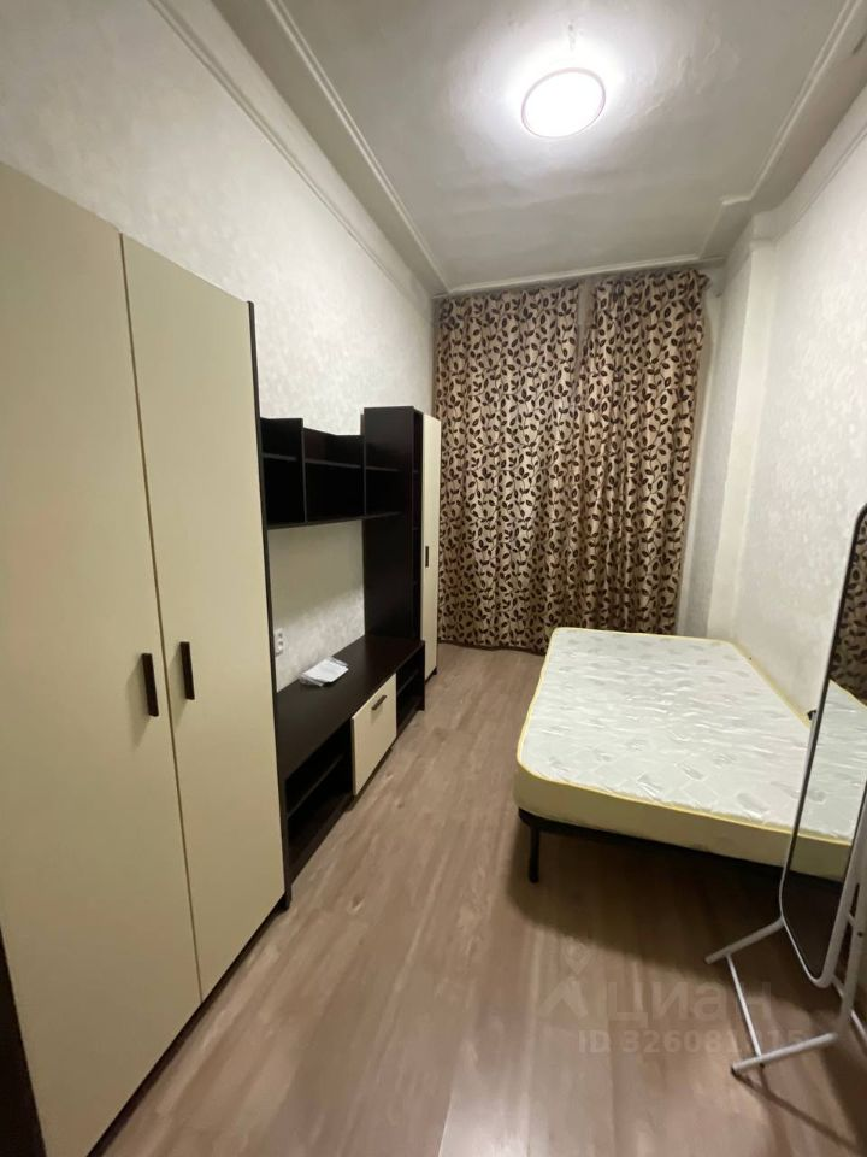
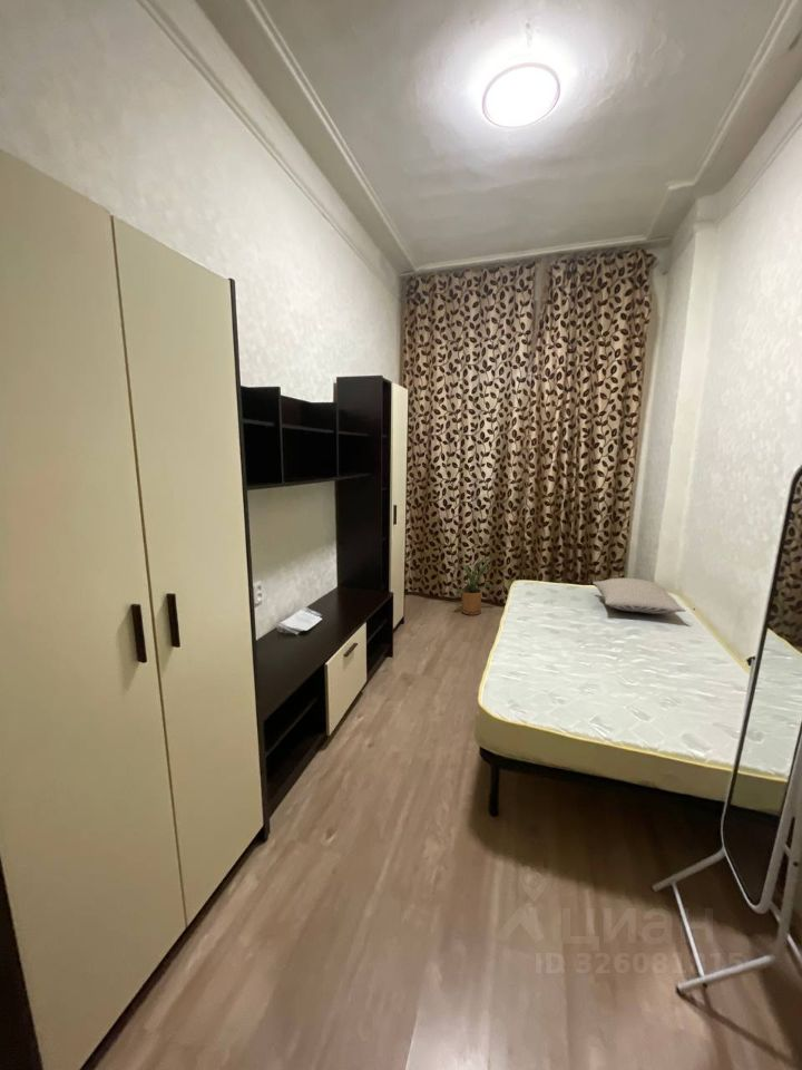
+ pillow [591,577,687,615]
+ house plant [450,555,498,616]
